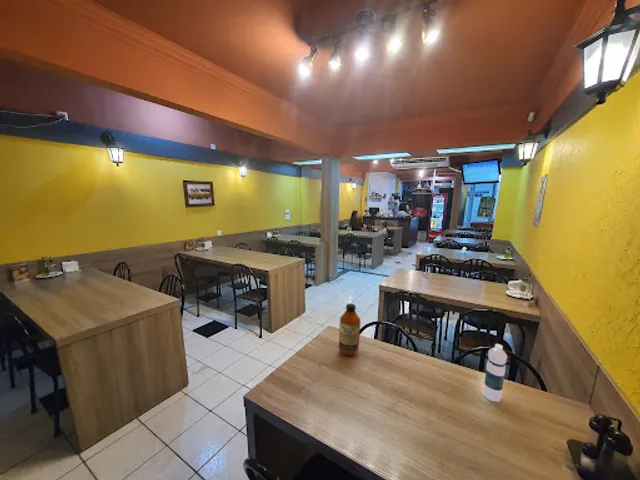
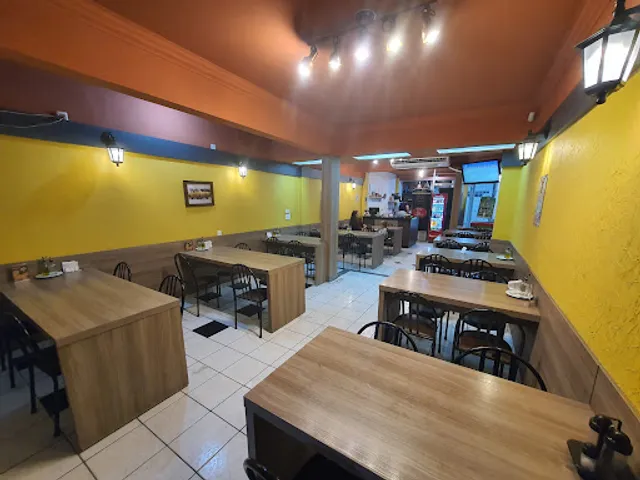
- bottle [338,303,361,357]
- water bottle [482,343,508,403]
